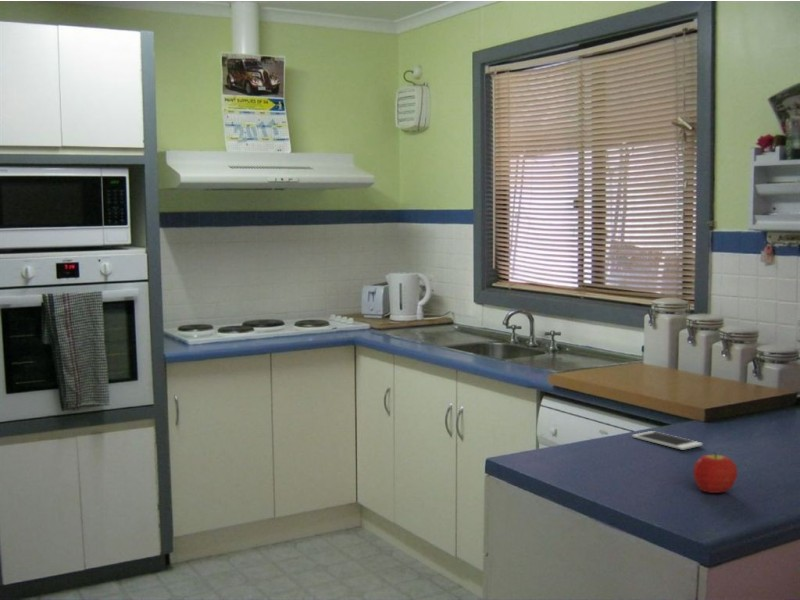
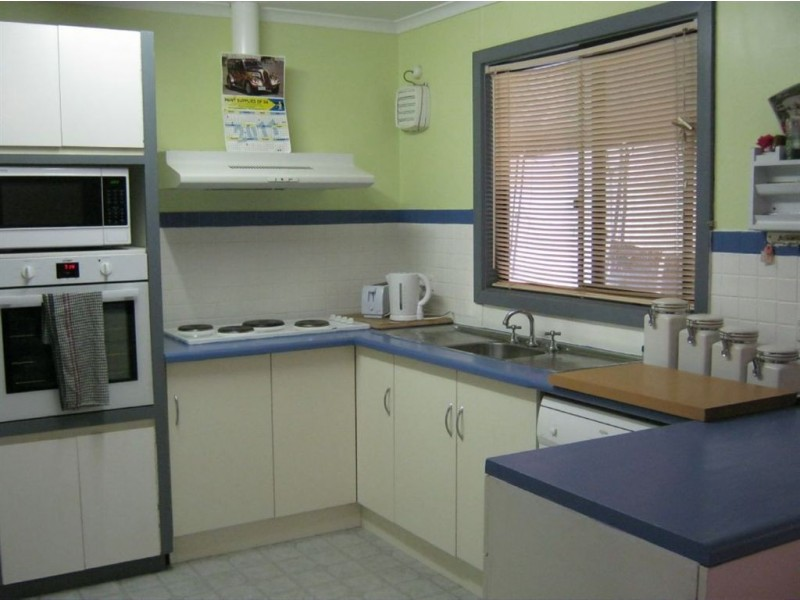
- fruit [692,451,738,494]
- cell phone [631,430,704,451]
